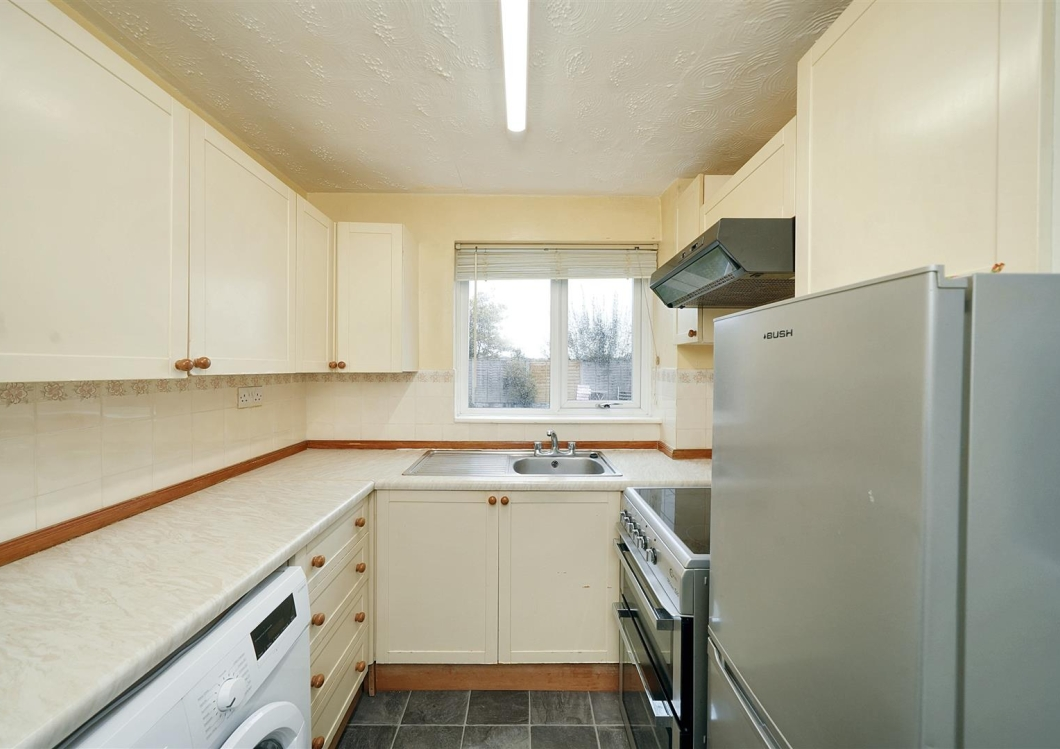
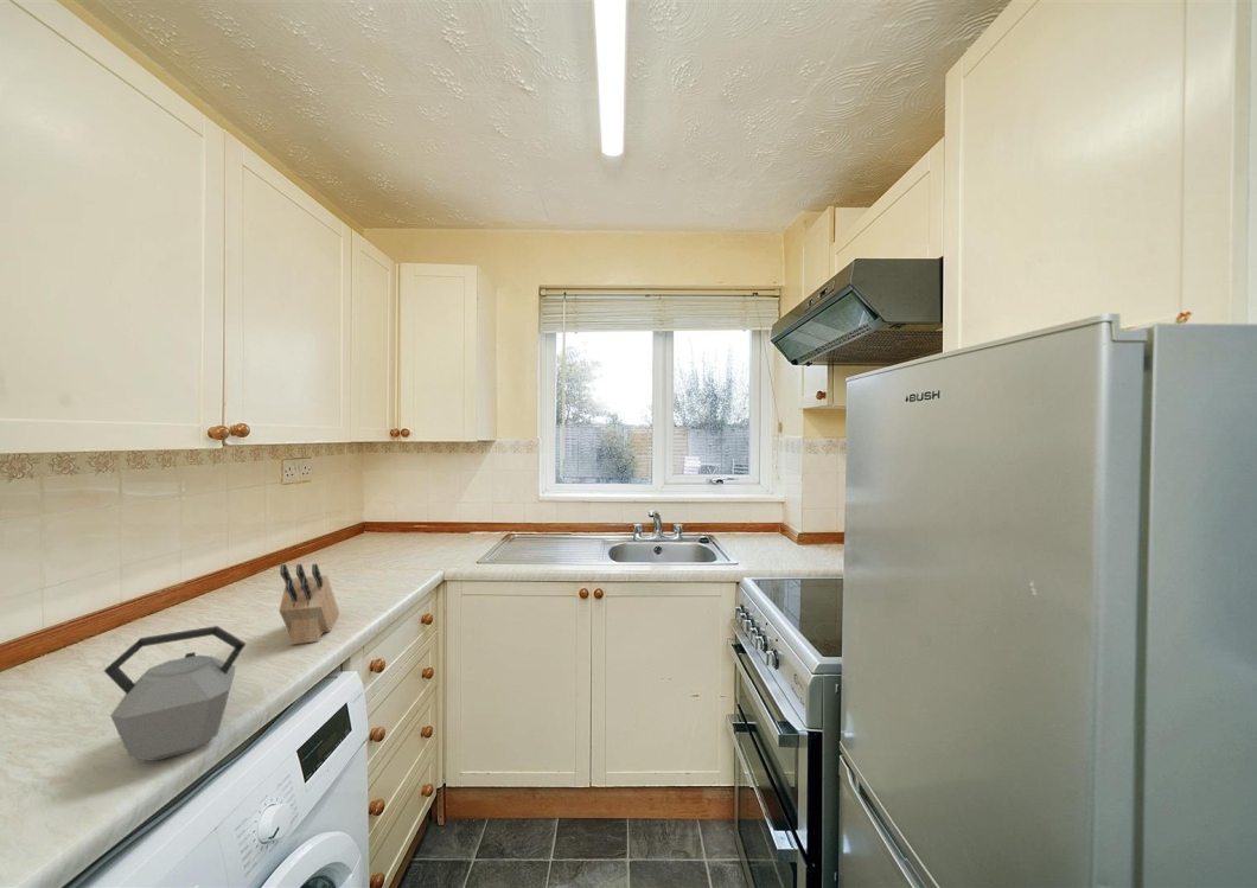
+ knife block [277,563,340,646]
+ kettle [103,625,247,762]
